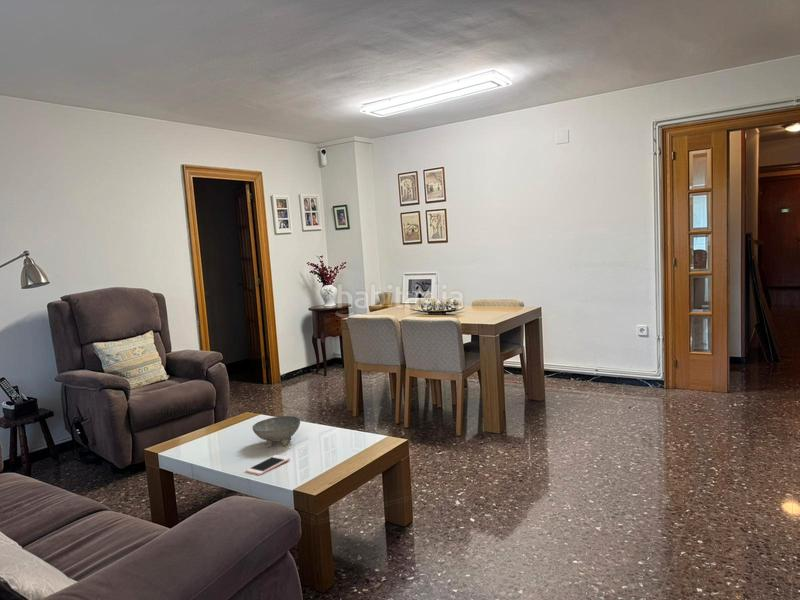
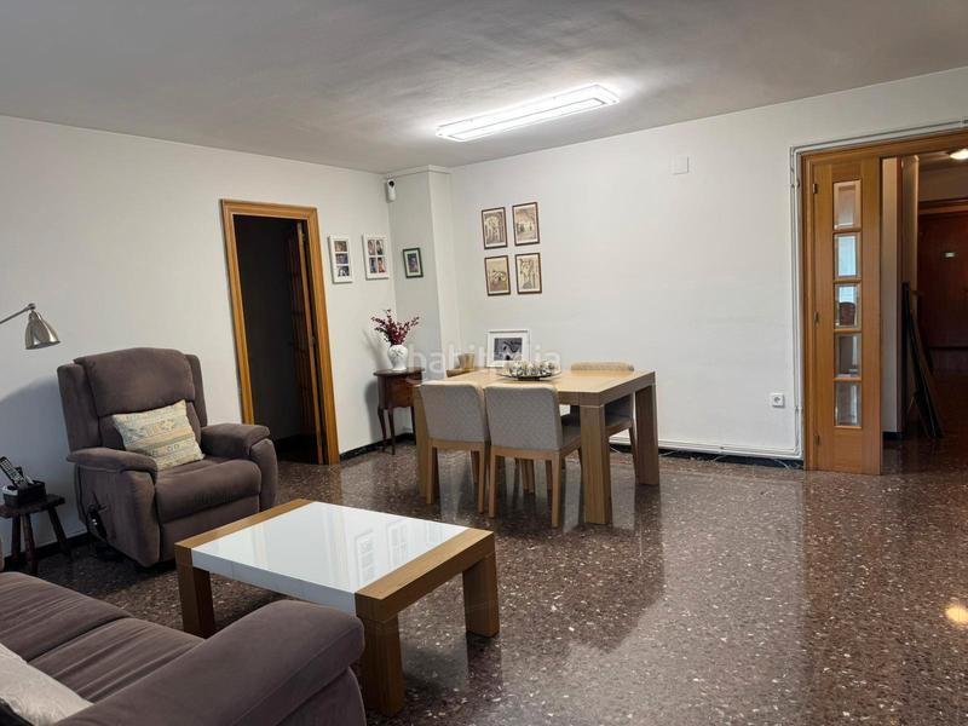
- bowl [251,415,302,448]
- cell phone [245,454,291,476]
